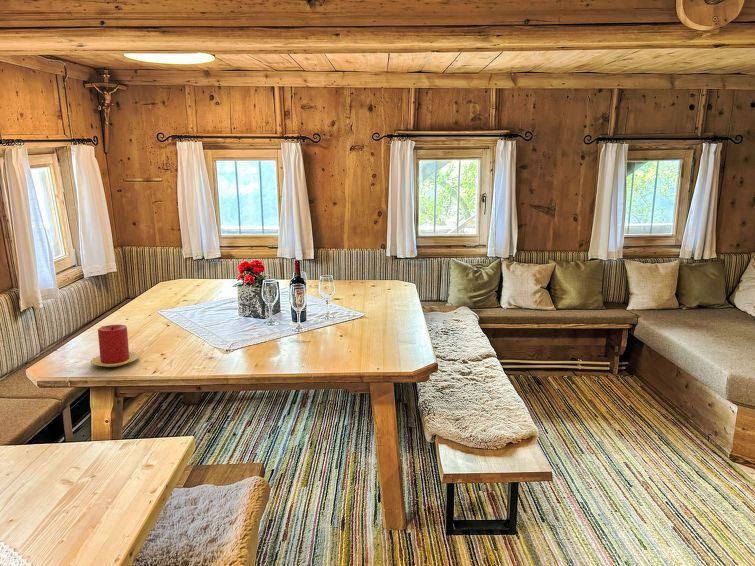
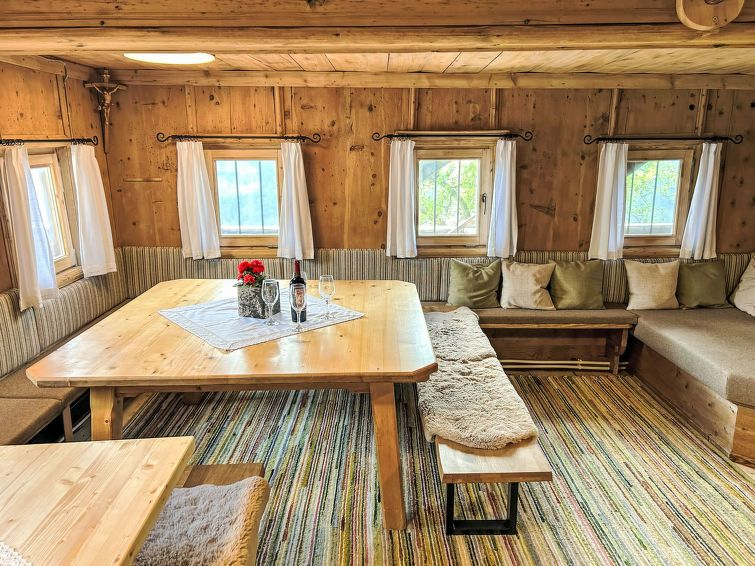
- candle [90,324,140,368]
